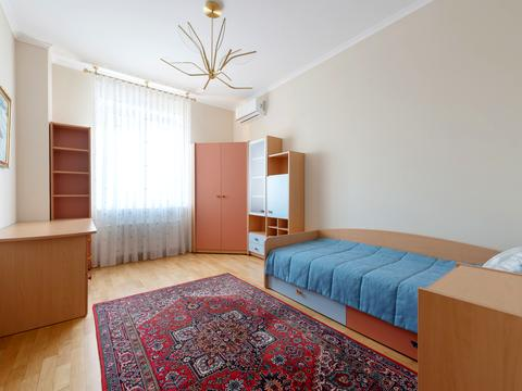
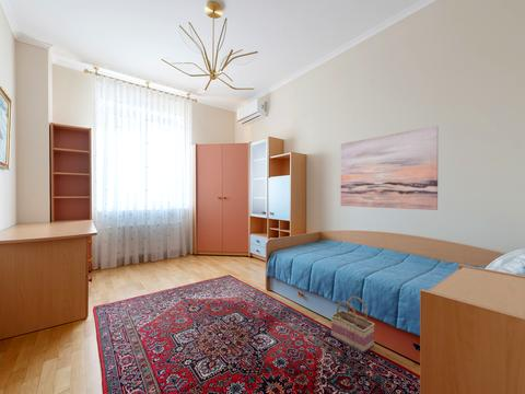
+ wall art [339,125,440,211]
+ basket [330,296,375,354]
